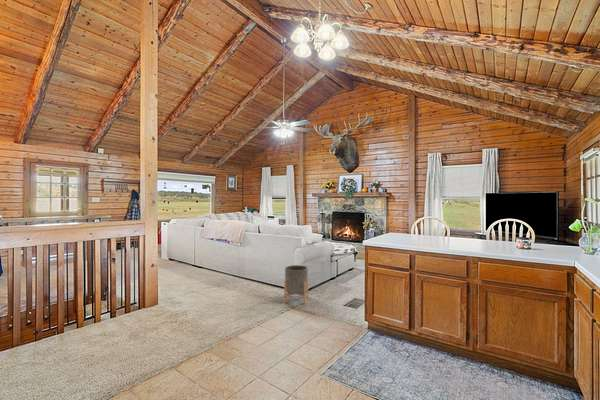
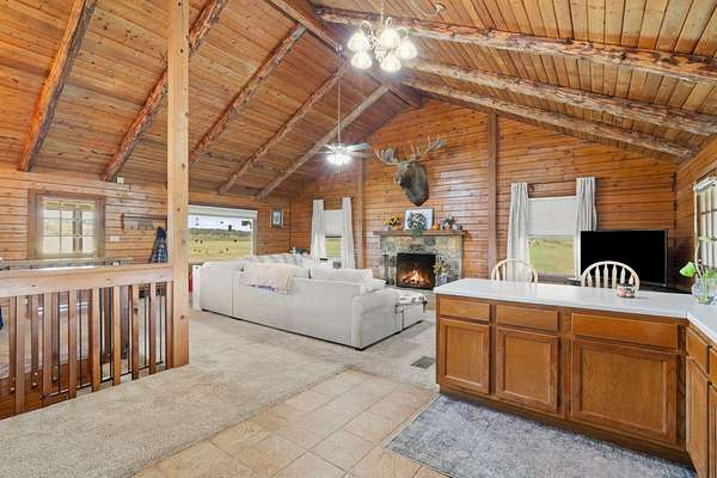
- planter [283,264,309,305]
